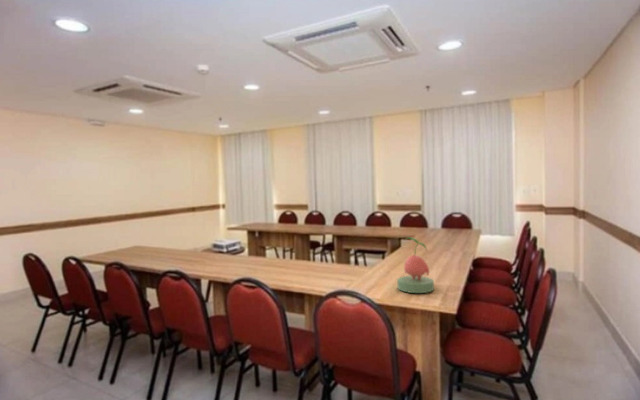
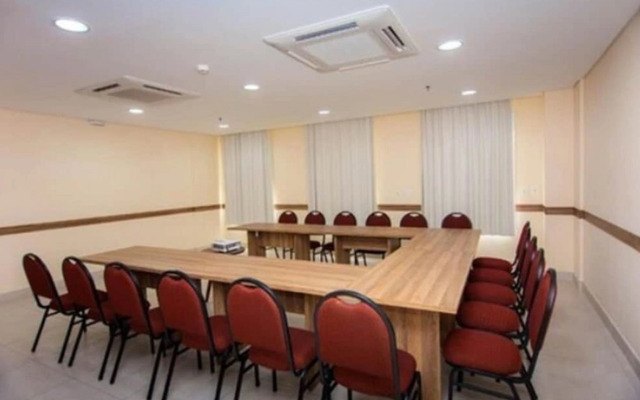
- plant [396,237,435,294]
